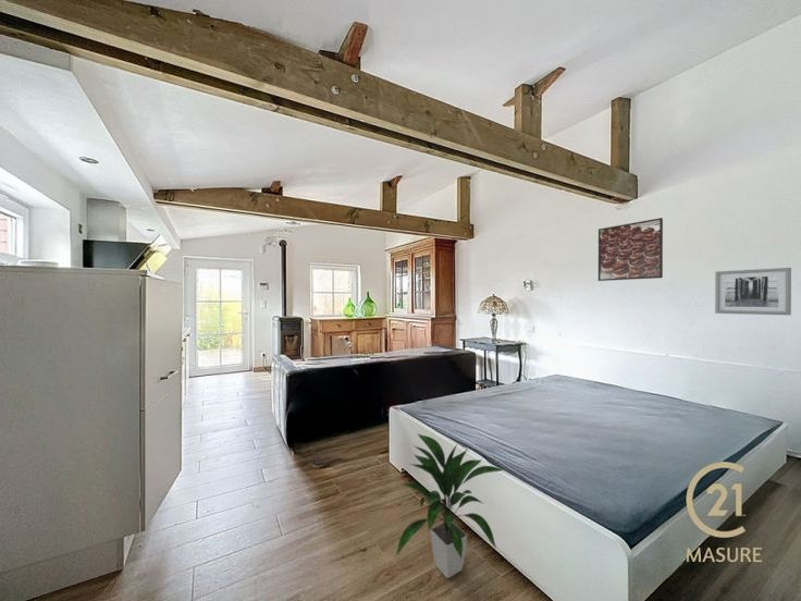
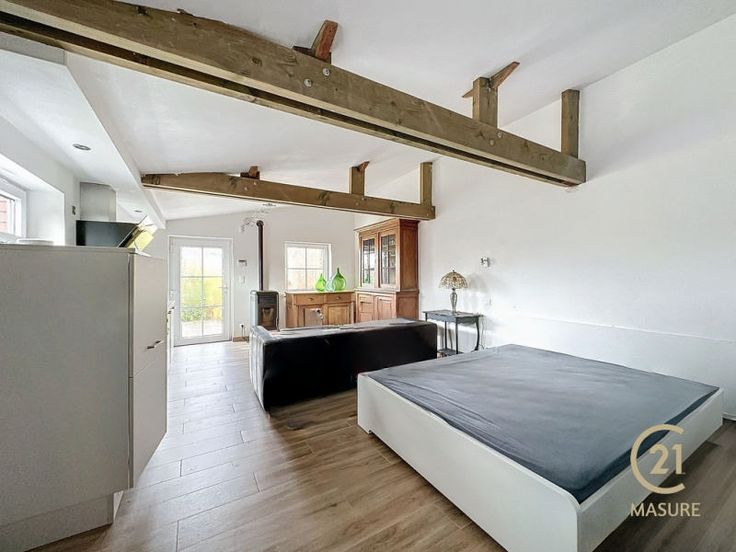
- wall art [714,267,792,316]
- indoor plant [394,433,506,579]
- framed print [597,217,664,282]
